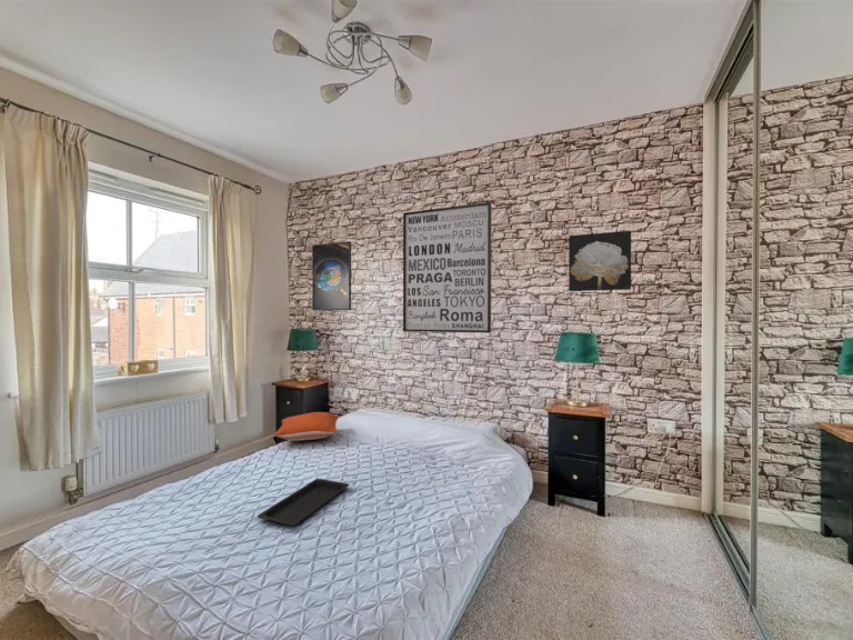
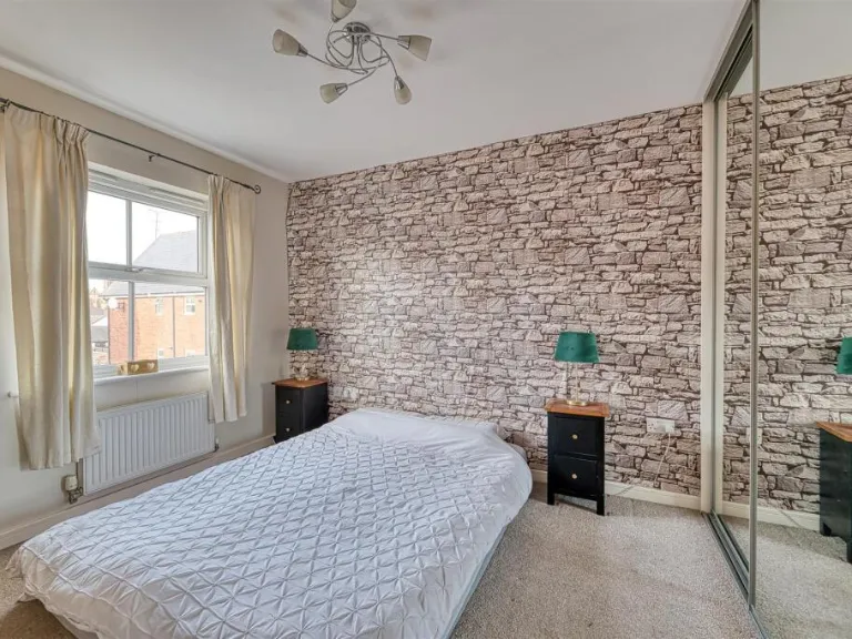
- wall art [402,201,492,333]
- wall art [568,230,632,292]
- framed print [311,240,352,311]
- pillow [272,411,340,442]
- serving tray [257,478,350,527]
